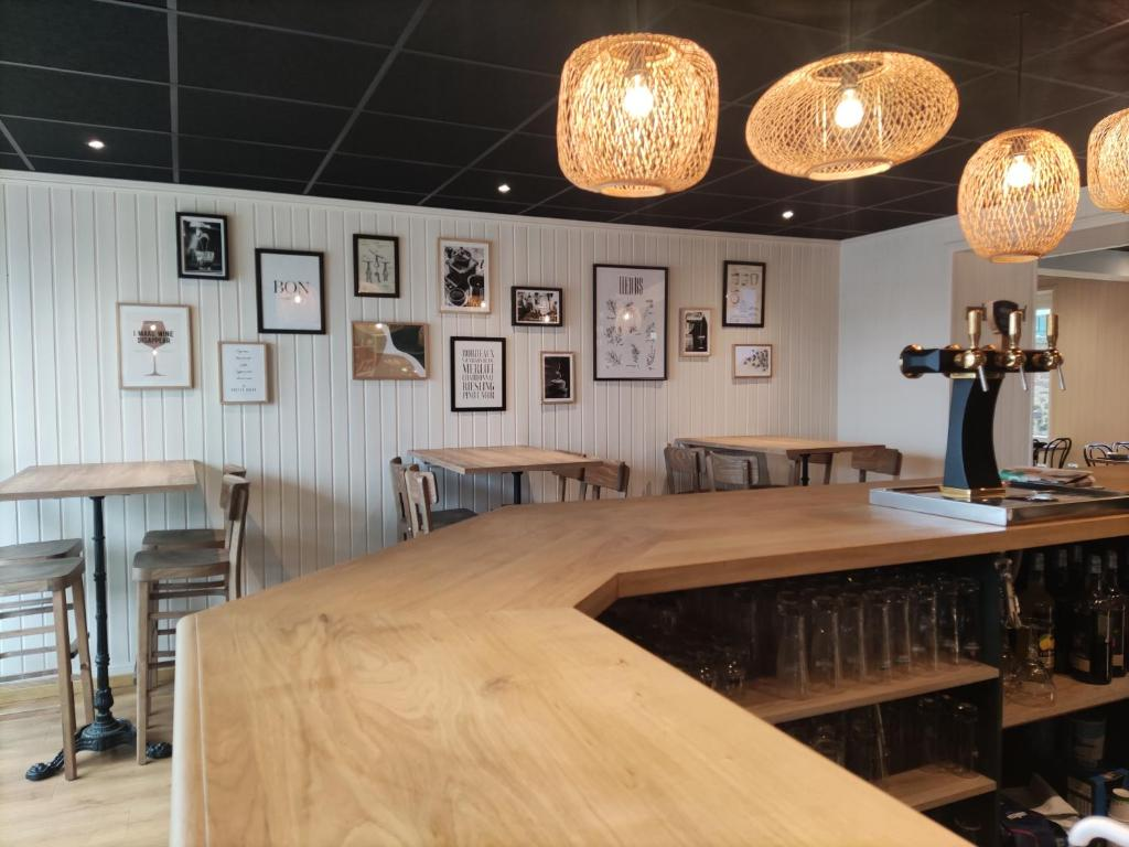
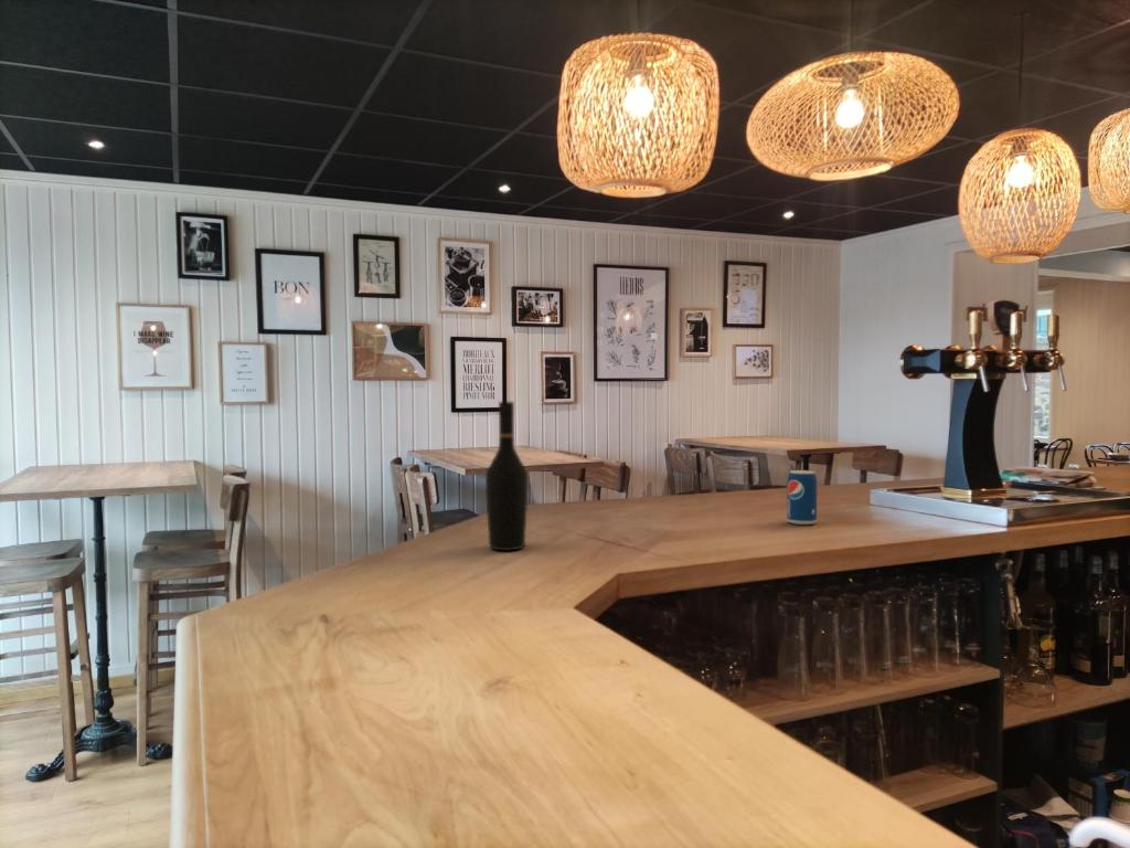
+ beverage can [786,469,818,526]
+ wine bottle [484,401,529,552]
